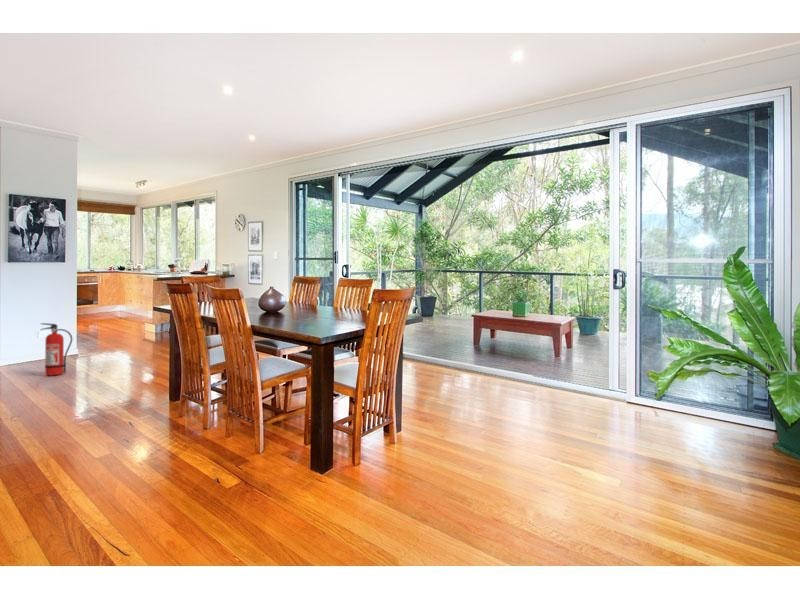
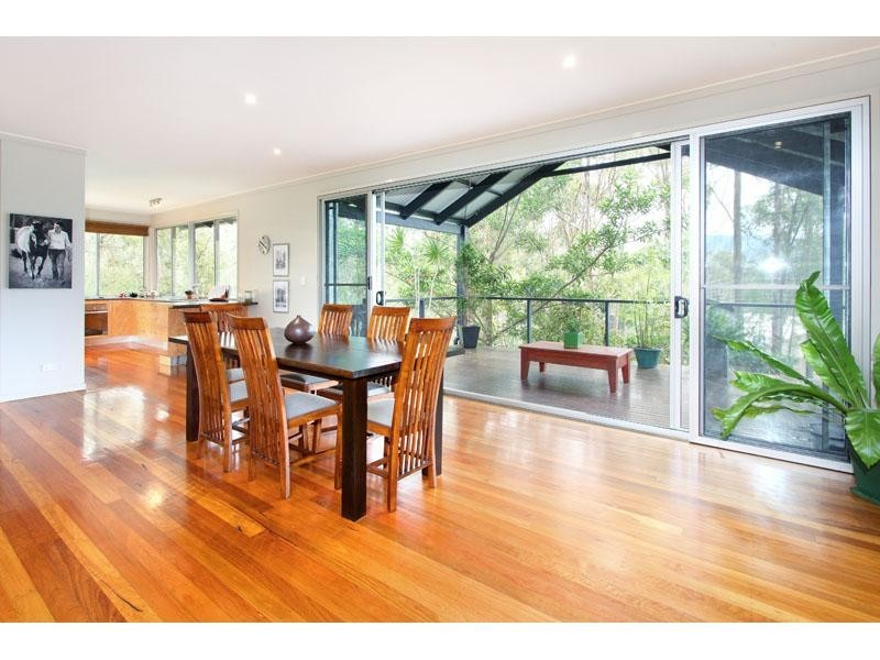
- fire extinguisher [39,322,73,376]
